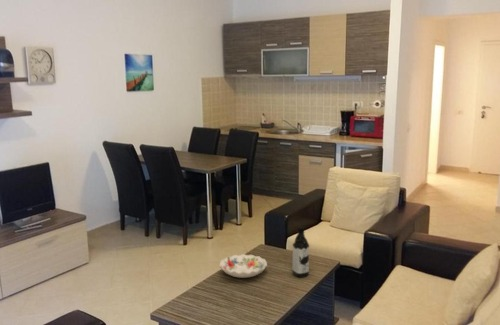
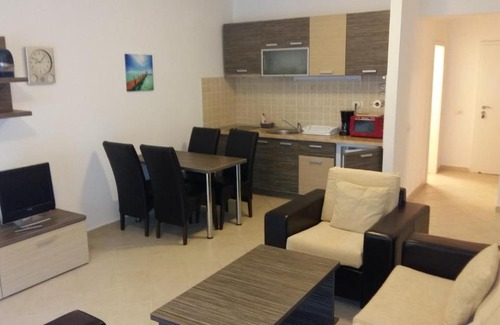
- water bottle [291,226,310,278]
- decorative bowl [219,253,268,279]
